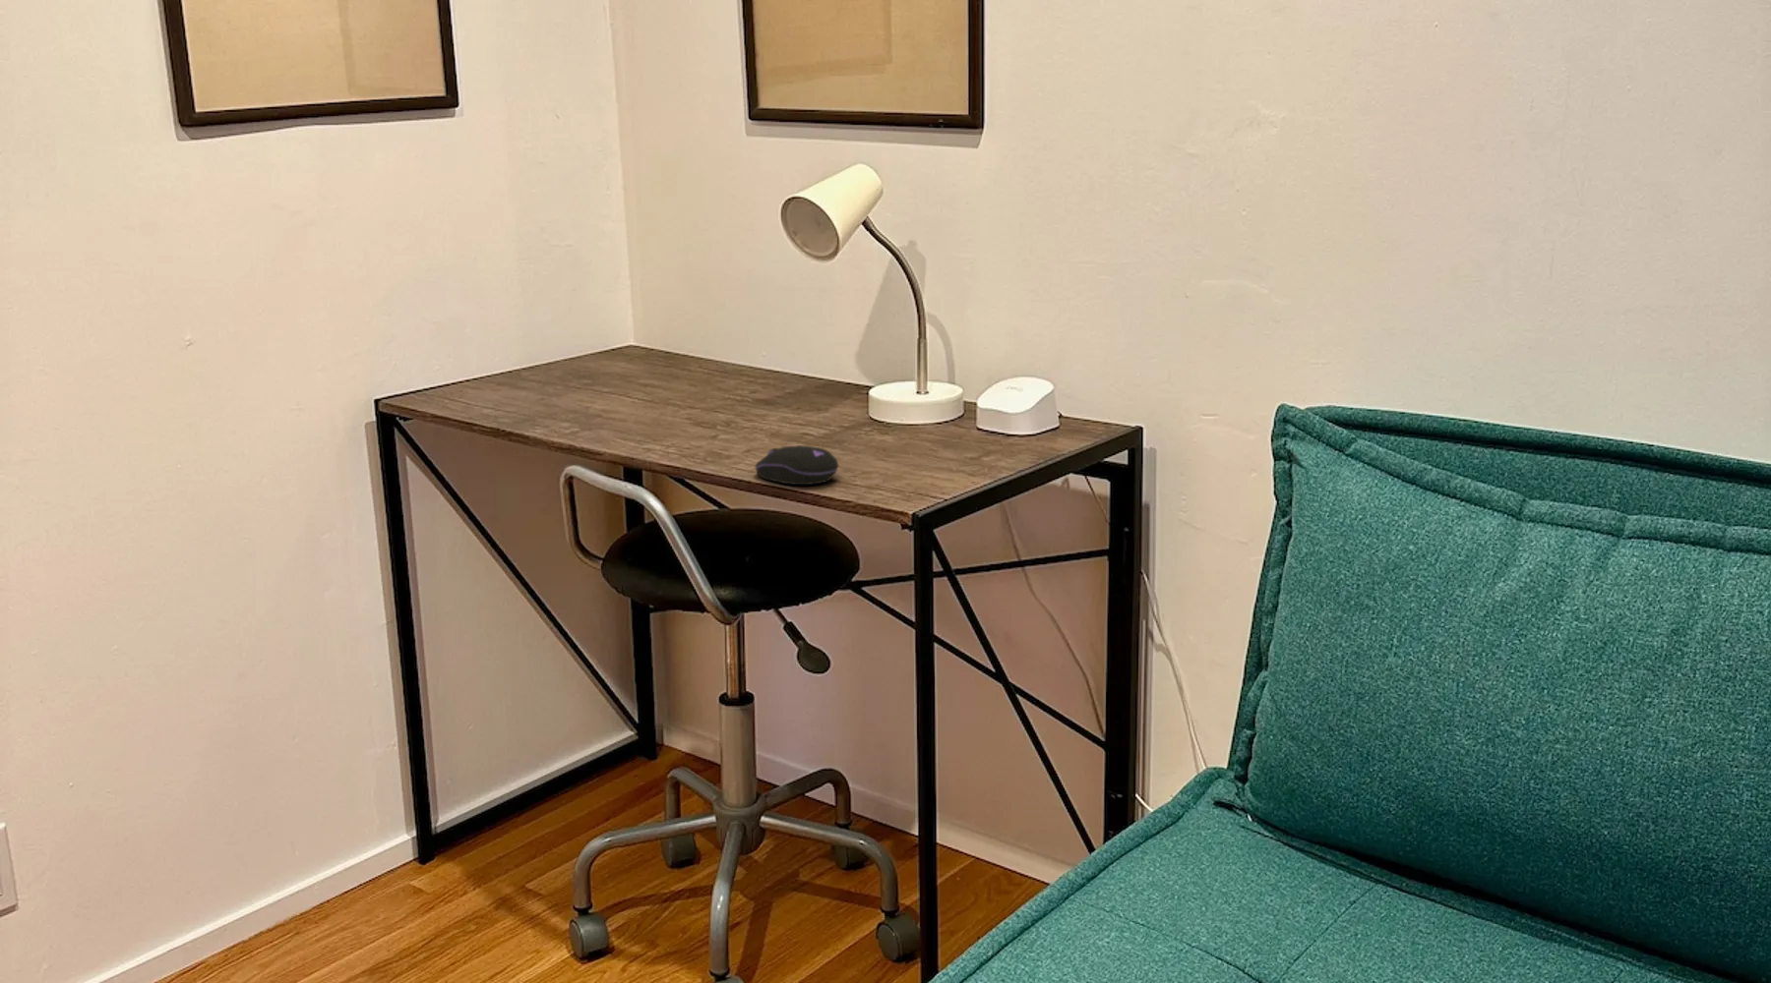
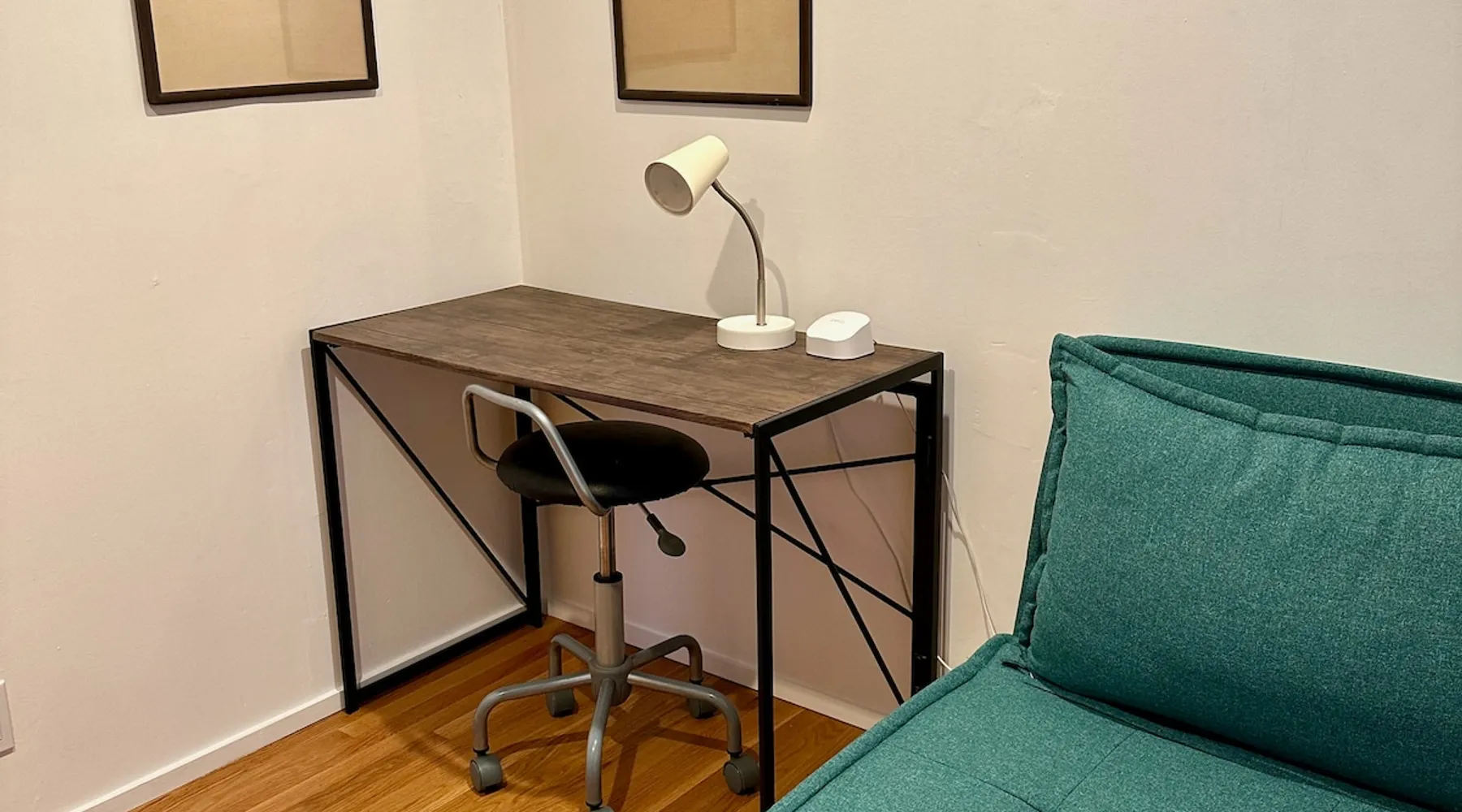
- computer mouse [753,444,839,485]
